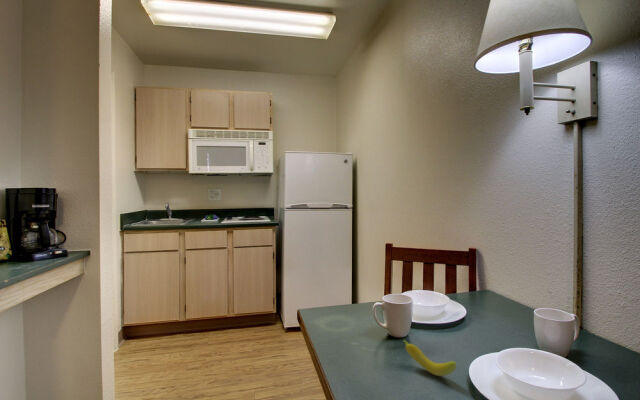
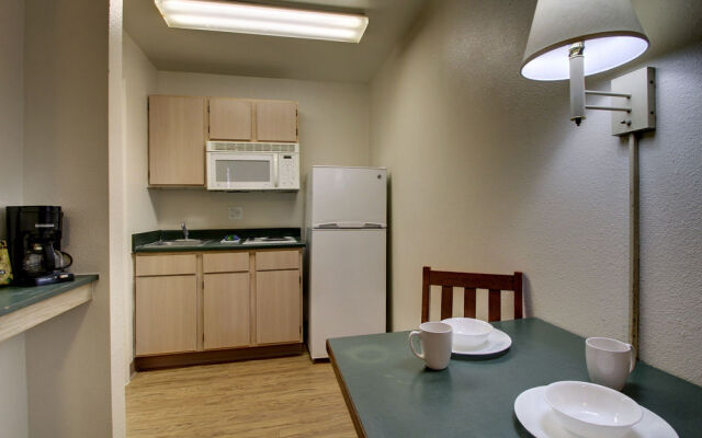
- fruit [403,339,457,377]
